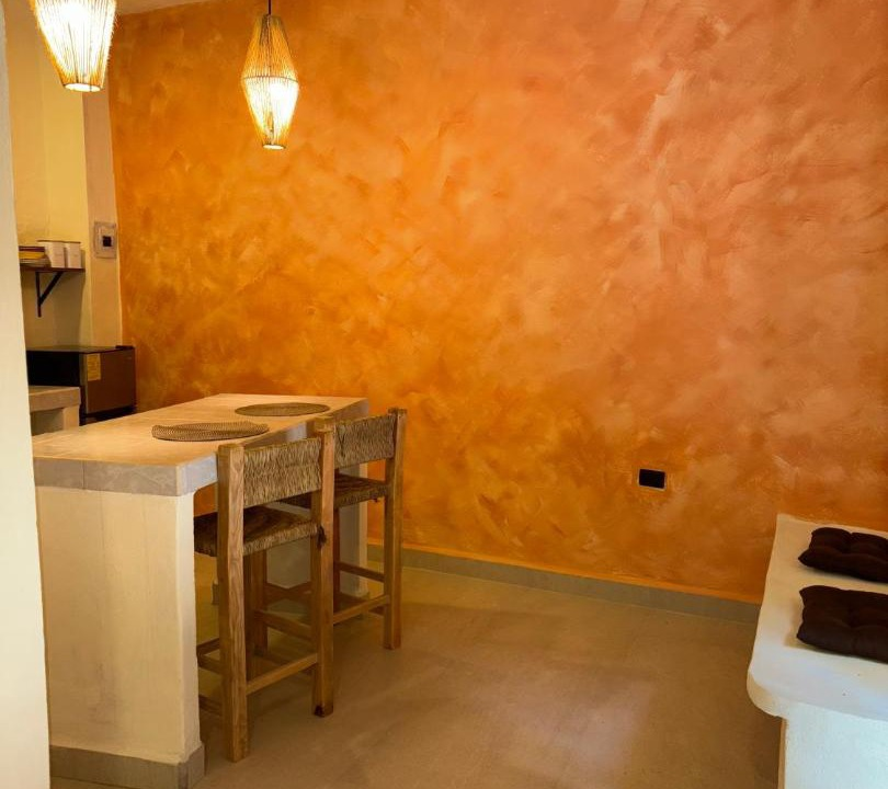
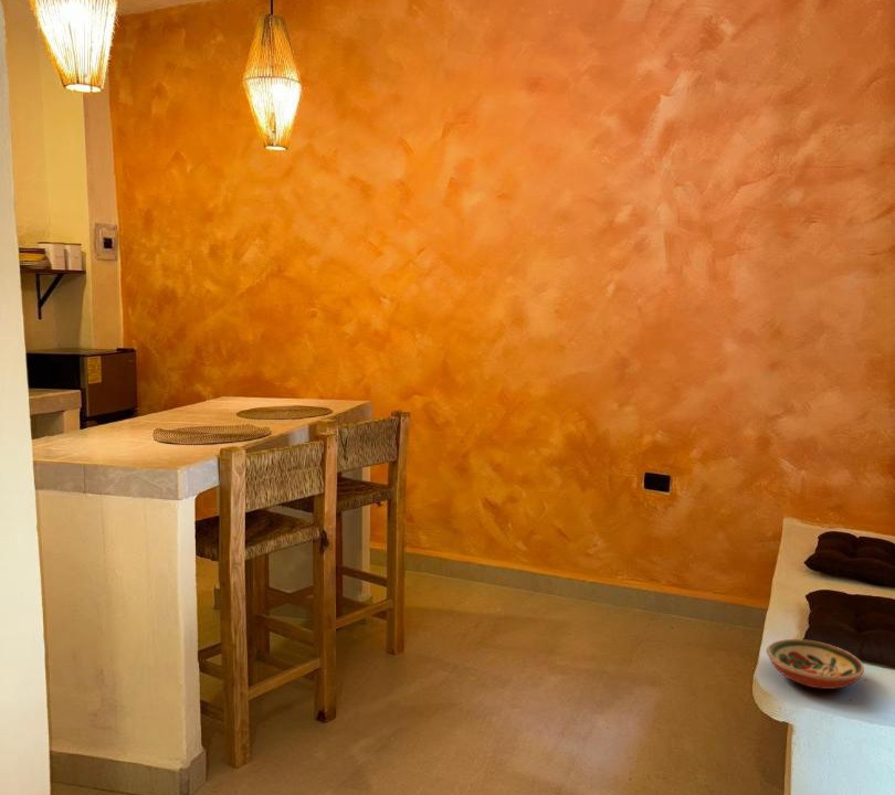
+ decorative bowl [765,638,865,690]
